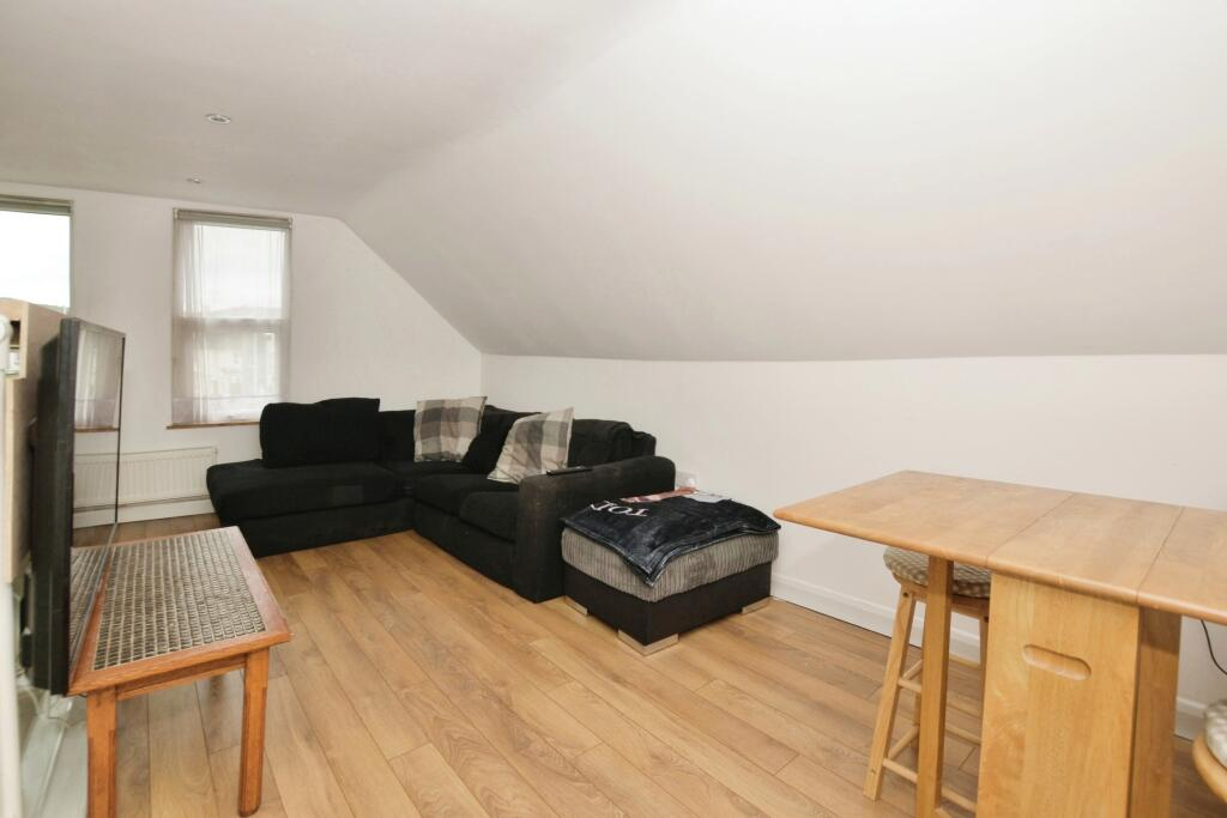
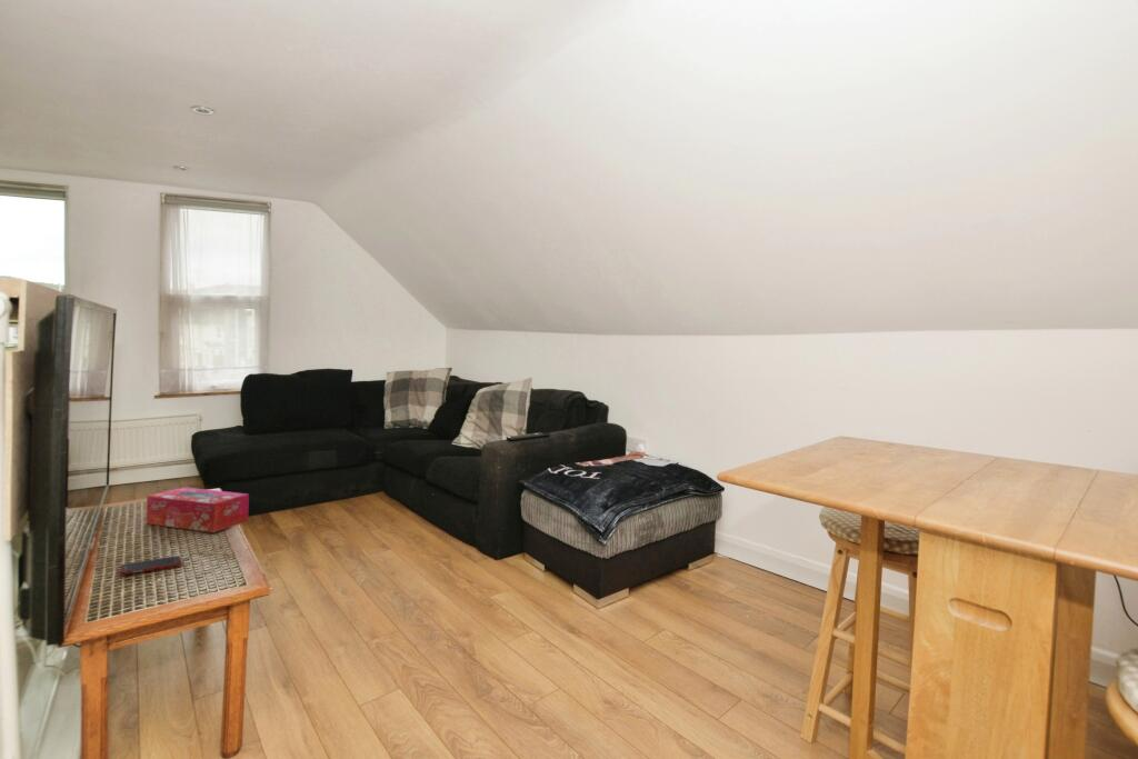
+ tissue box [146,486,250,533]
+ cell phone [119,555,183,576]
